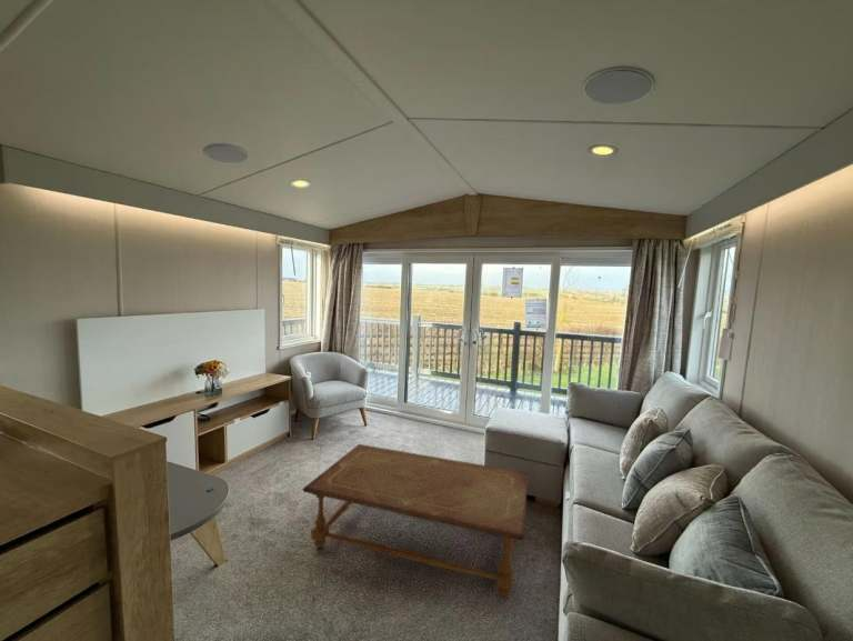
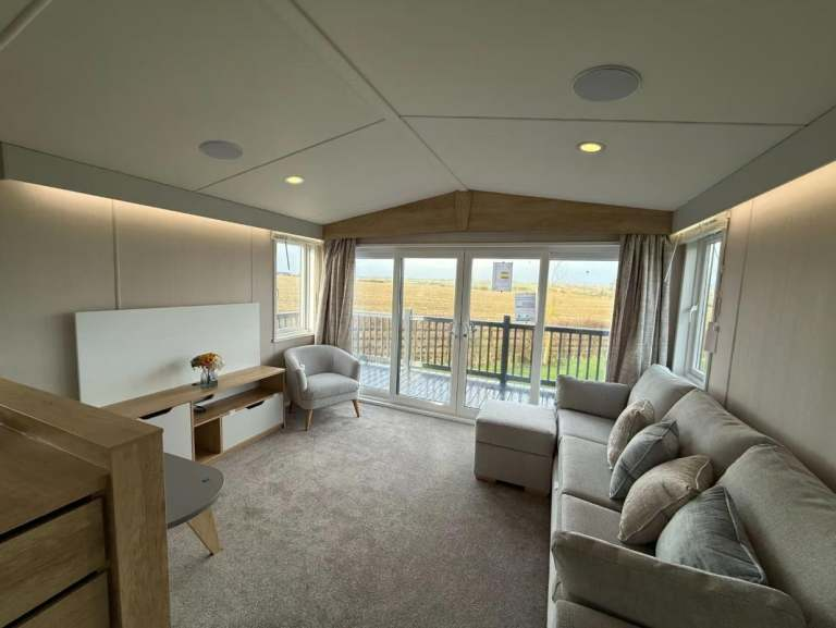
- coffee table [301,443,530,599]
